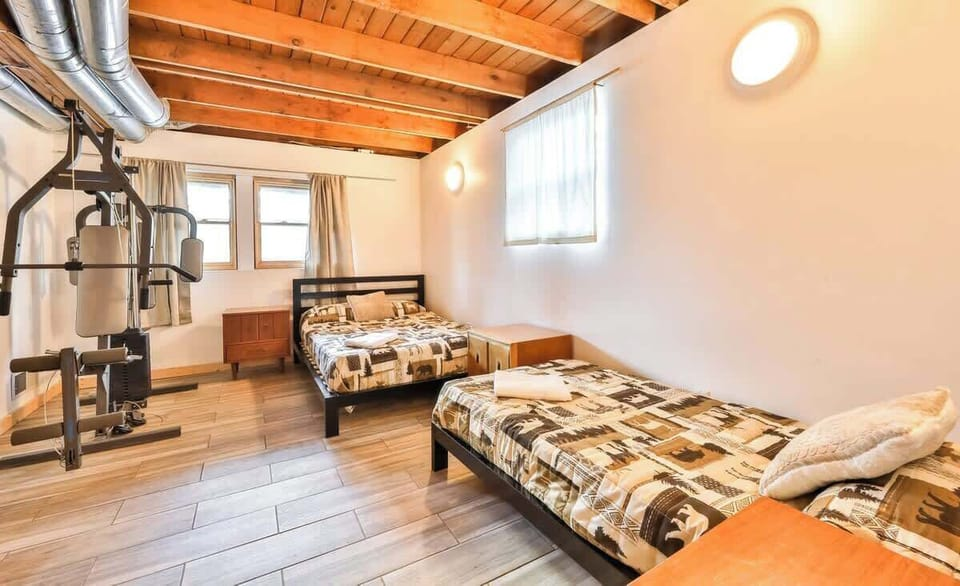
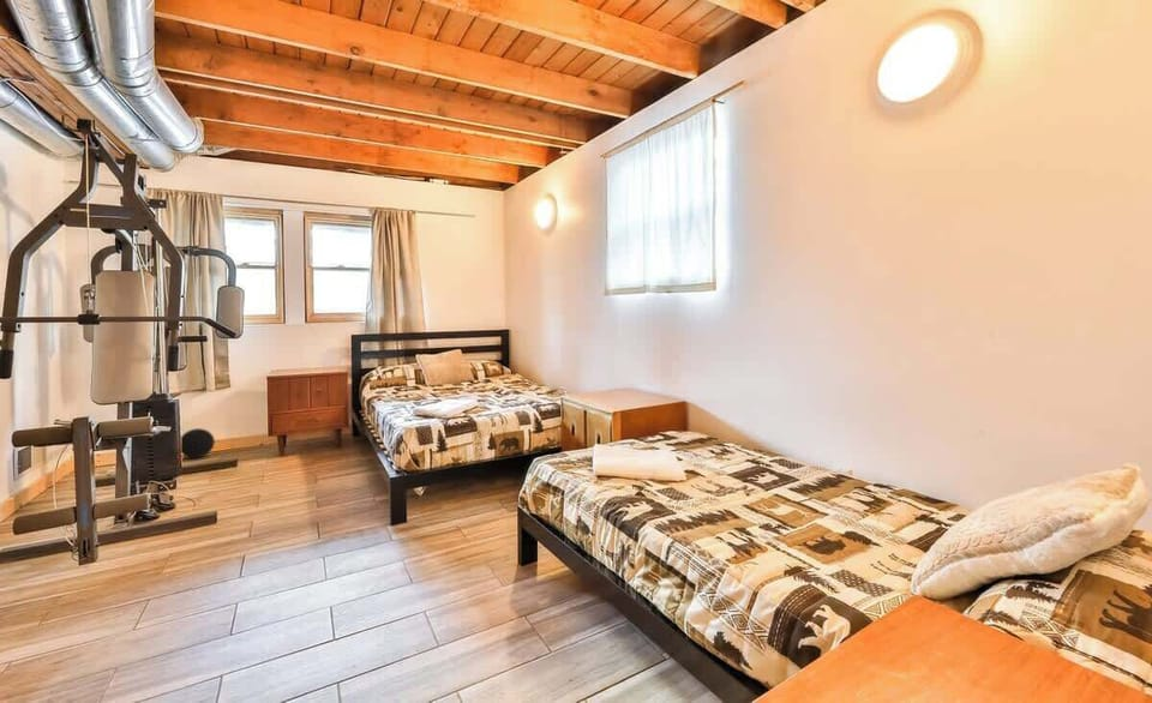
+ ball [180,427,216,459]
